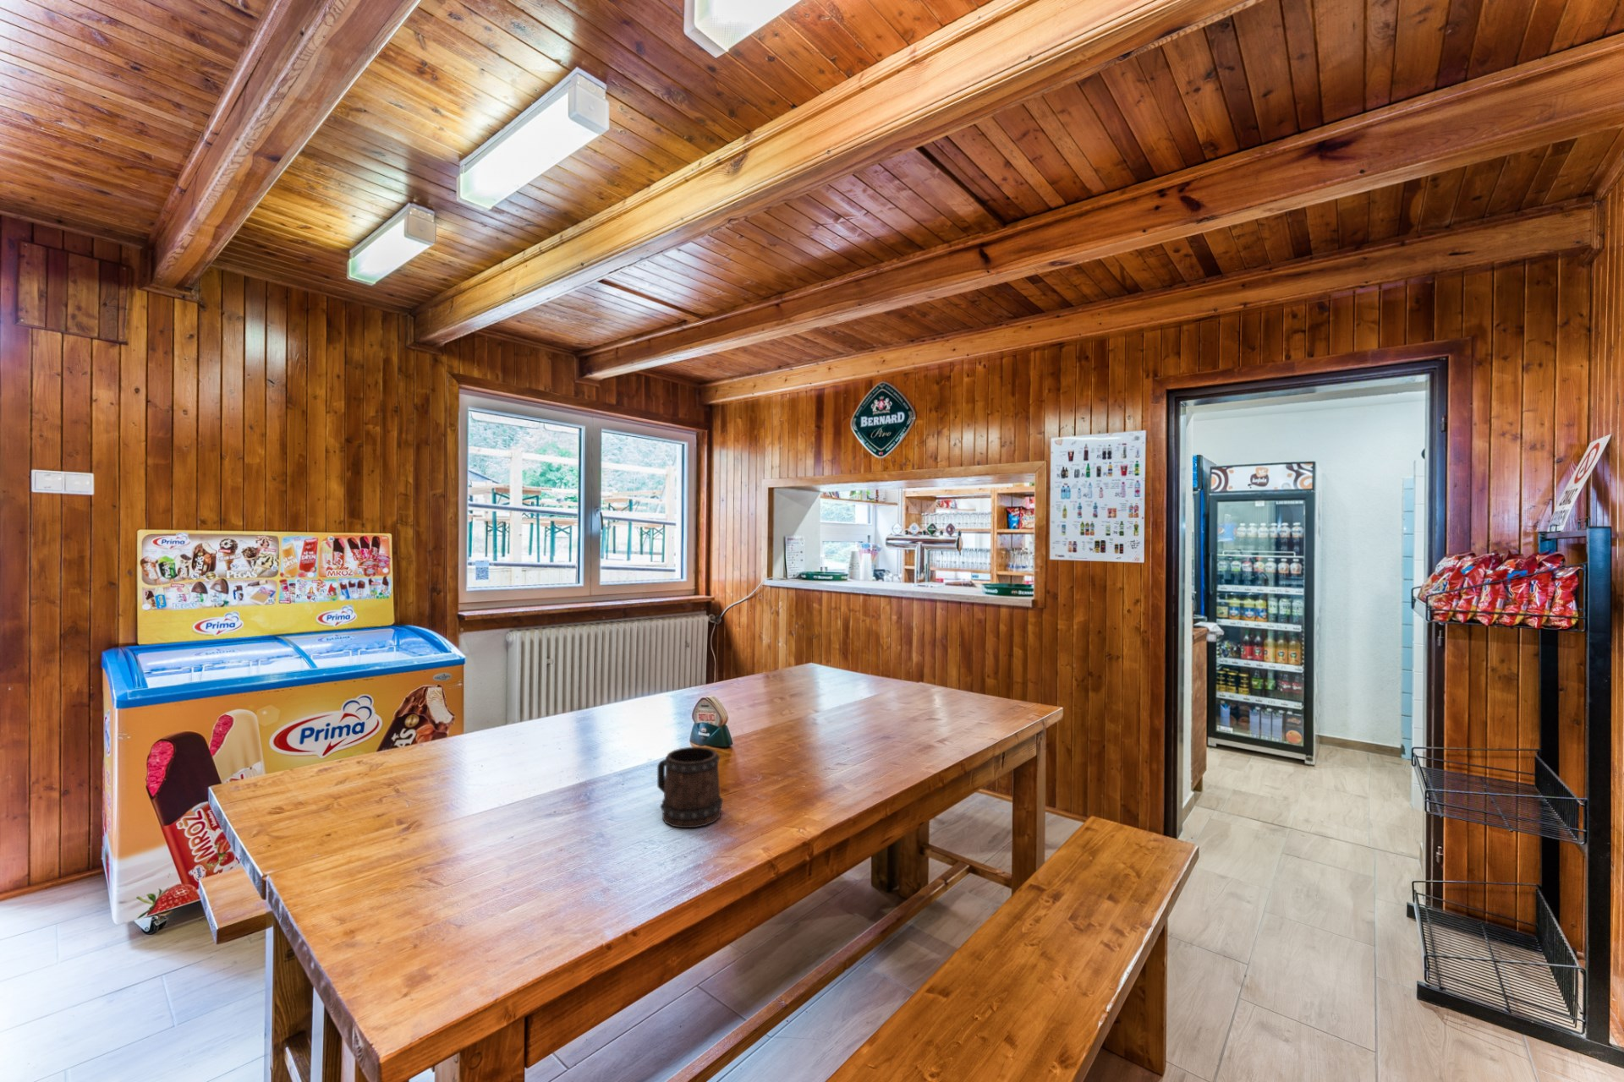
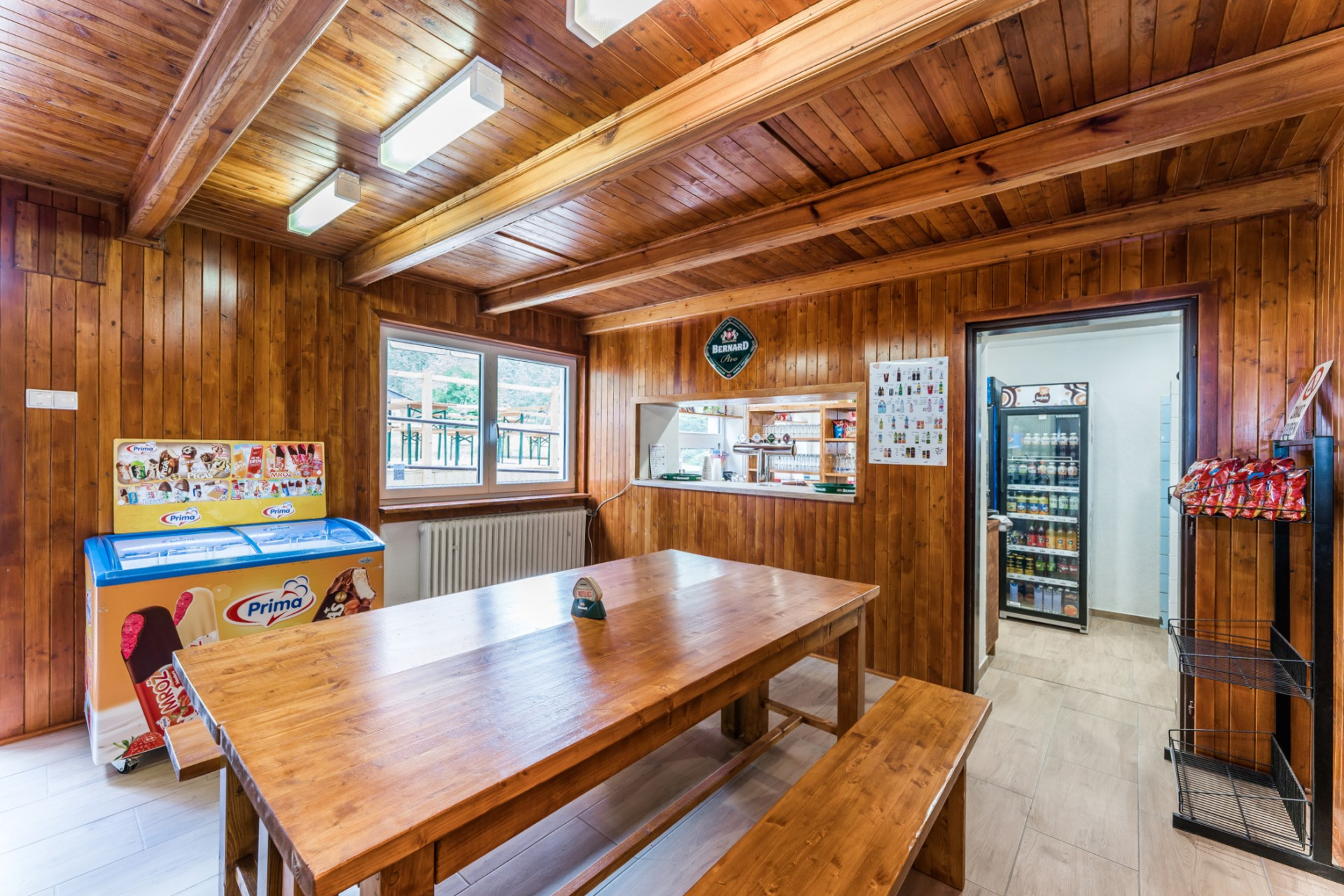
- beer mug [656,746,724,828]
